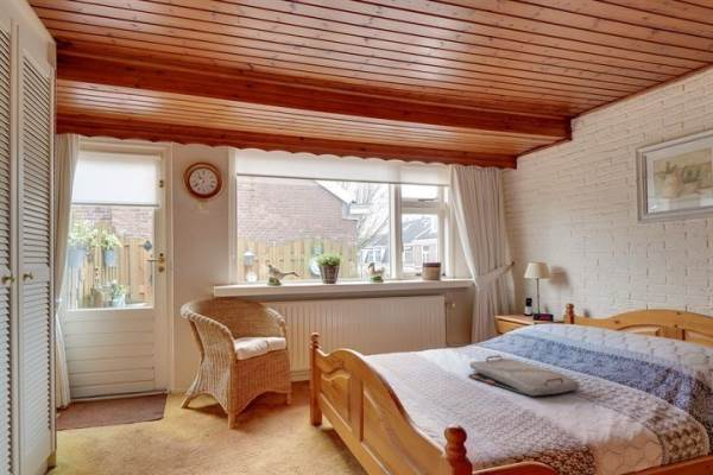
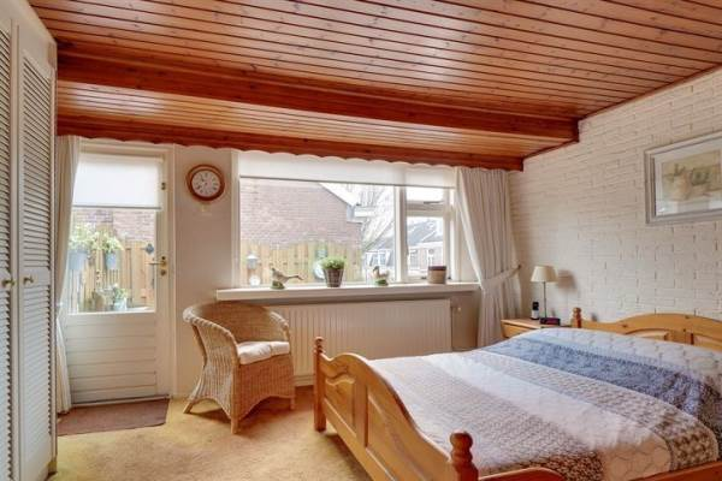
- serving tray [466,354,581,397]
